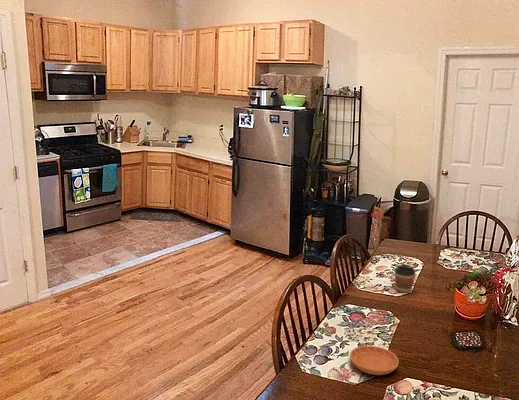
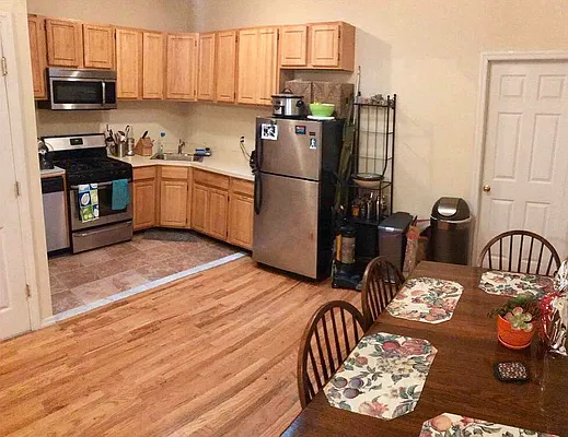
- saucer [349,345,400,376]
- coffee cup [394,263,416,293]
